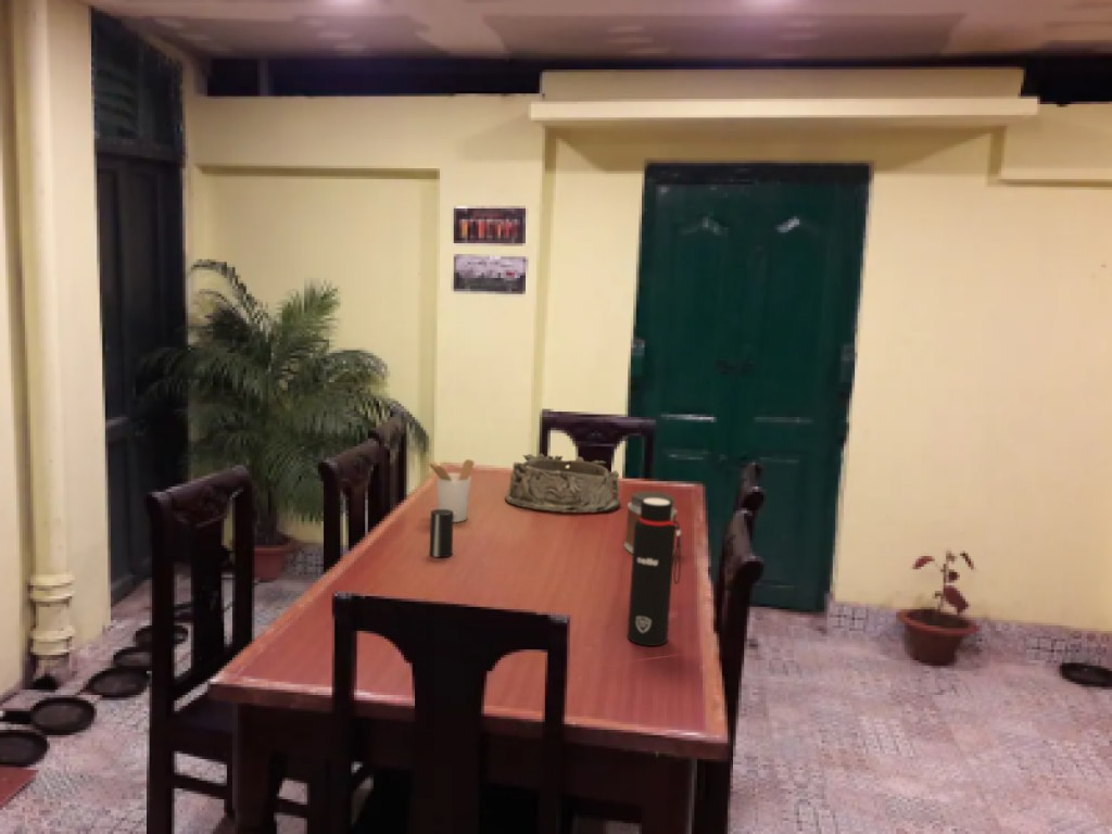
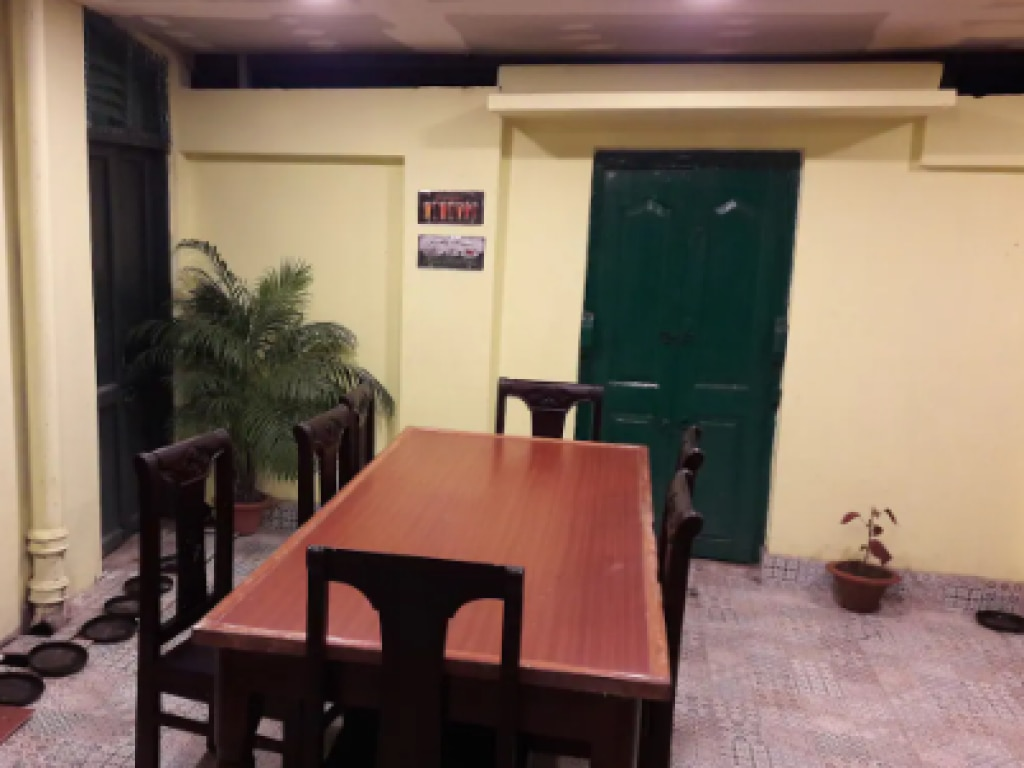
- utensil holder [426,458,476,523]
- cup [429,508,456,558]
- water bottle [627,498,682,647]
- jar [623,490,679,555]
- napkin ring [504,452,621,514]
